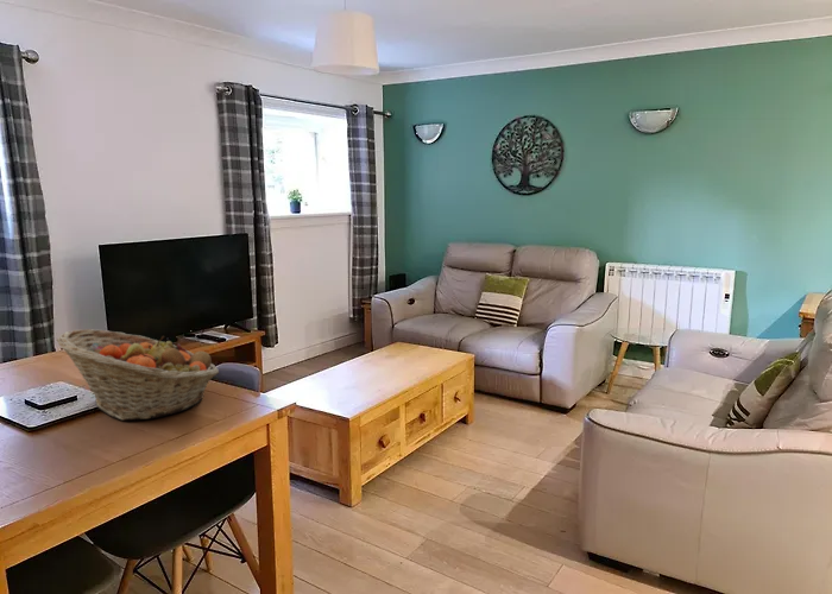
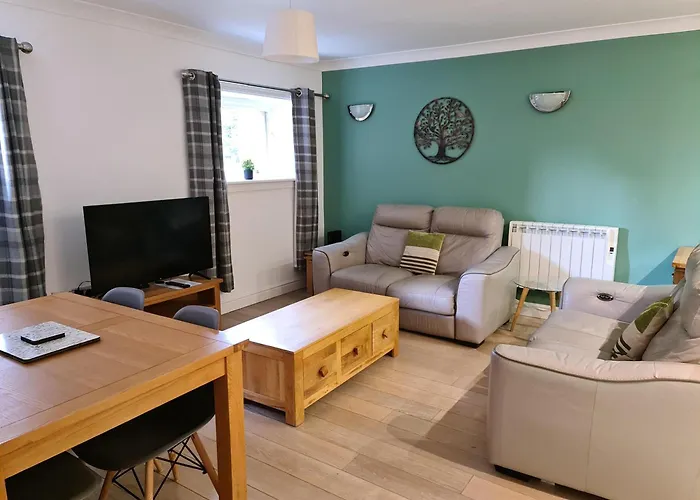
- fruit basket [55,328,220,422]
